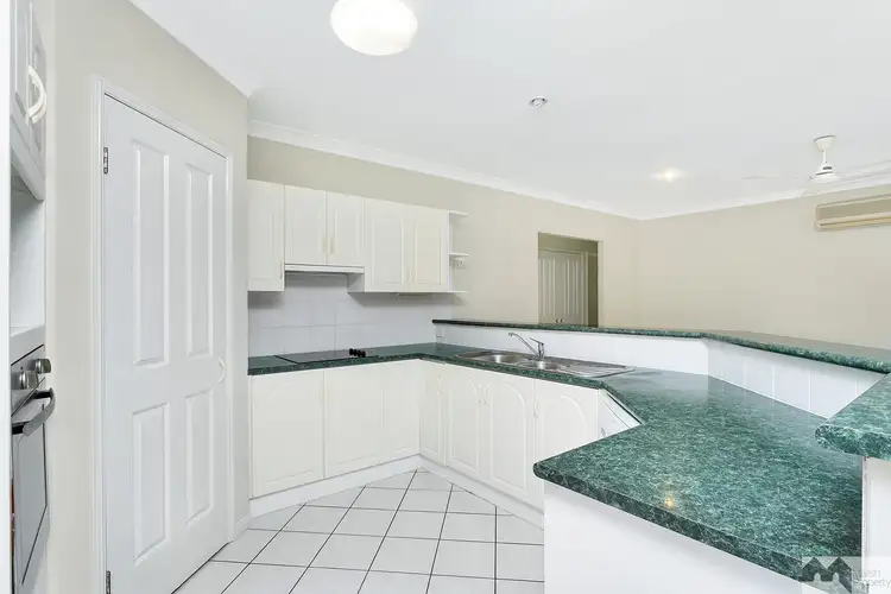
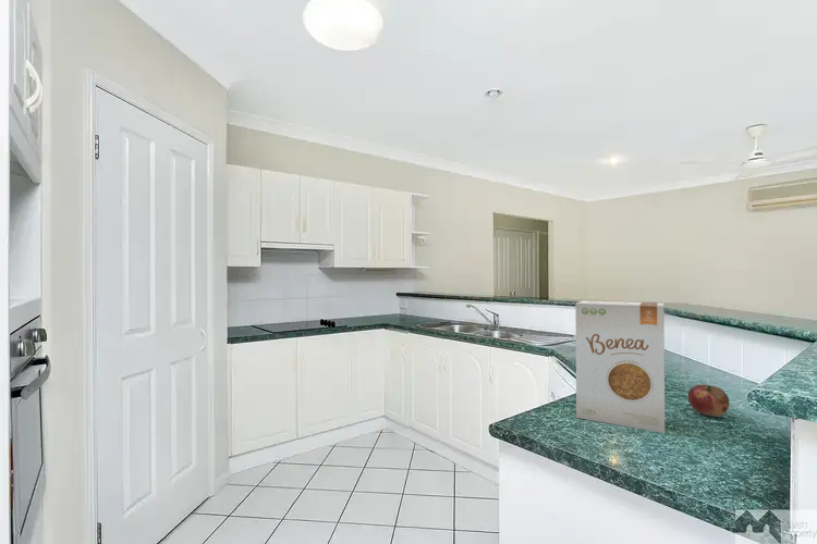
+ food box [574,299,666,434]
+ fruit [686,383,730,418]
